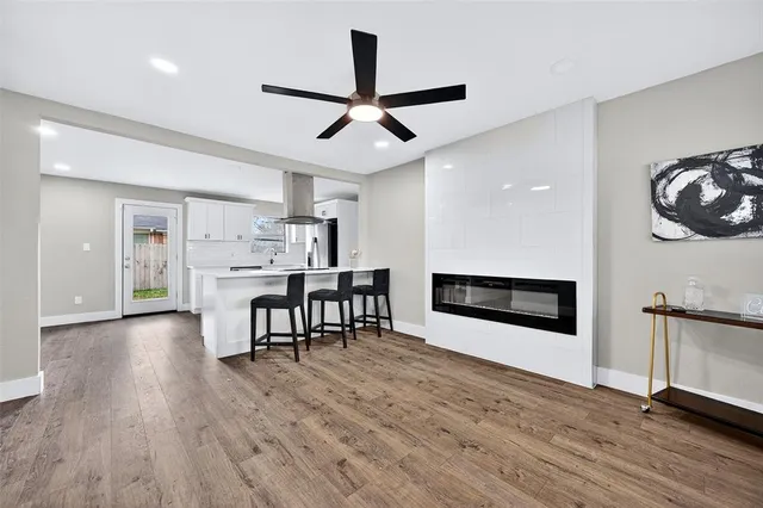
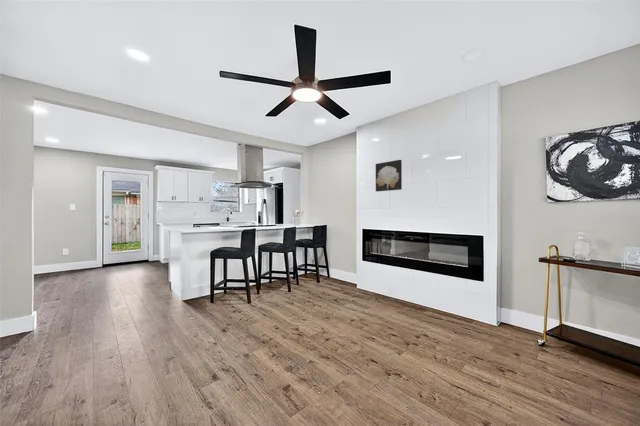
+ wall art [375,159,403,192]
